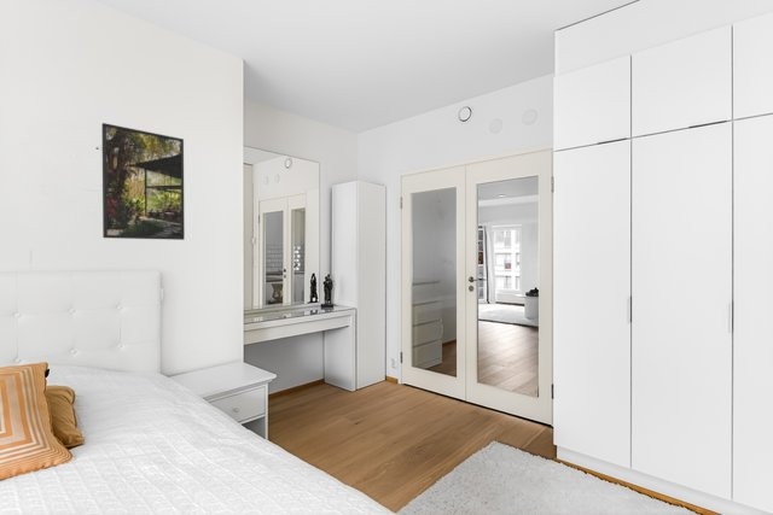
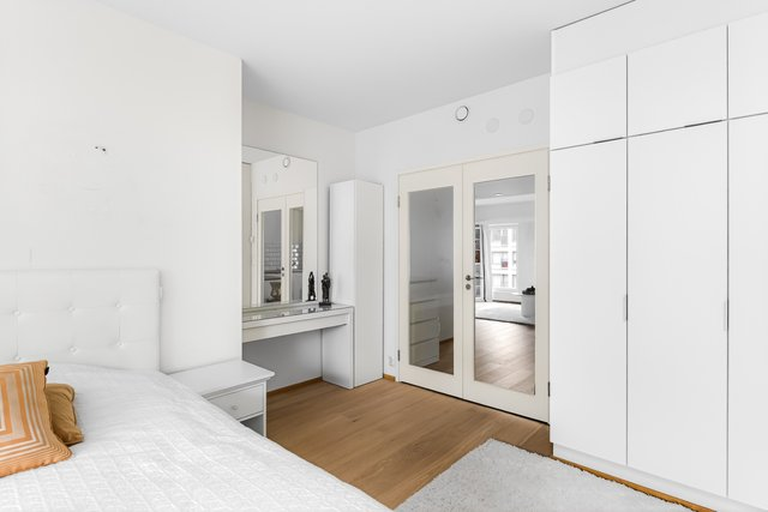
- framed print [100,122,186,241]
